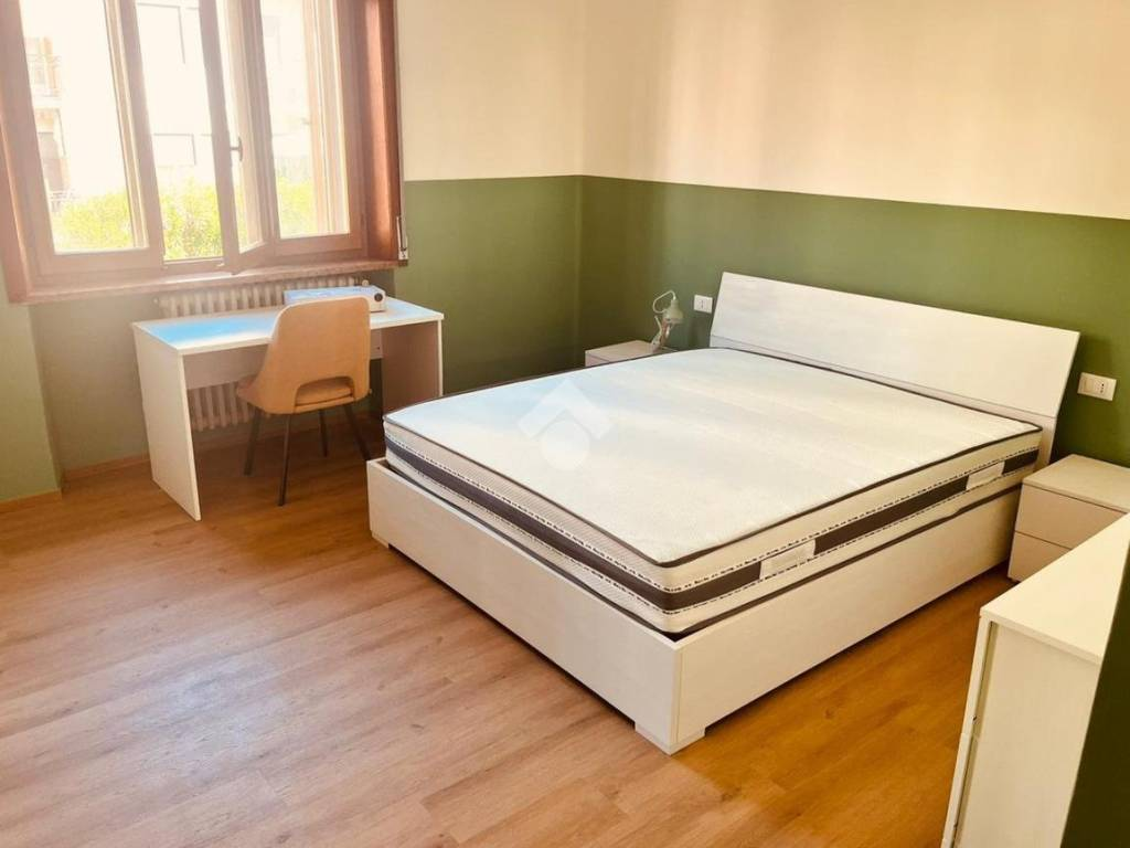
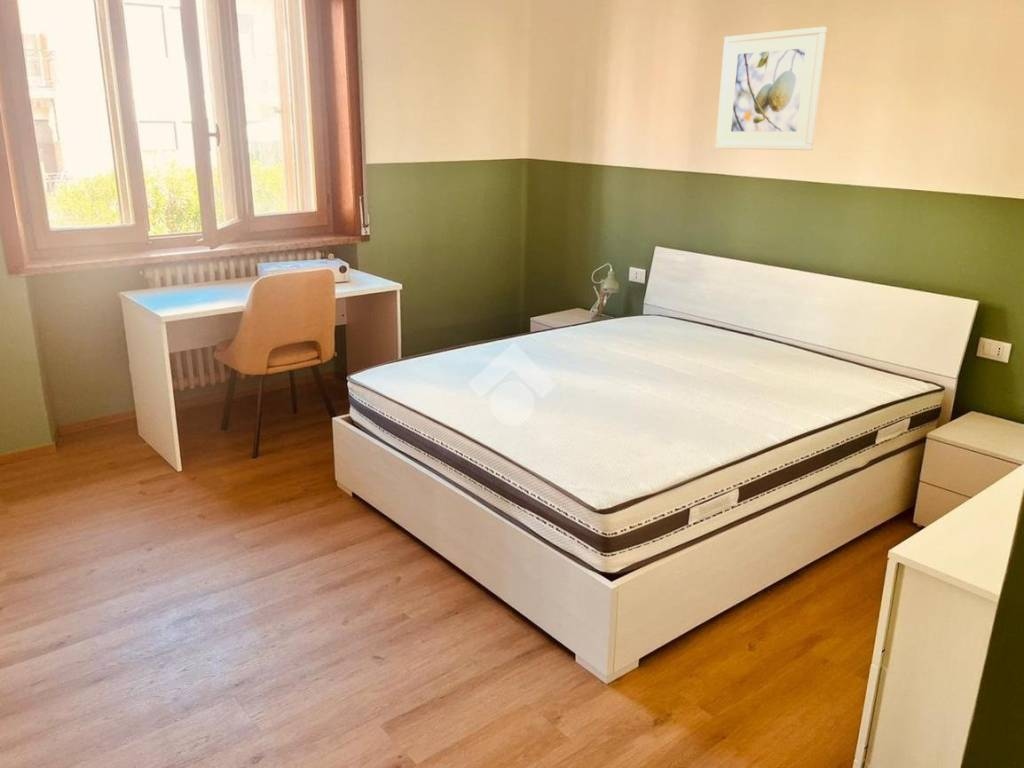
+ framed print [714,26,828,151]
